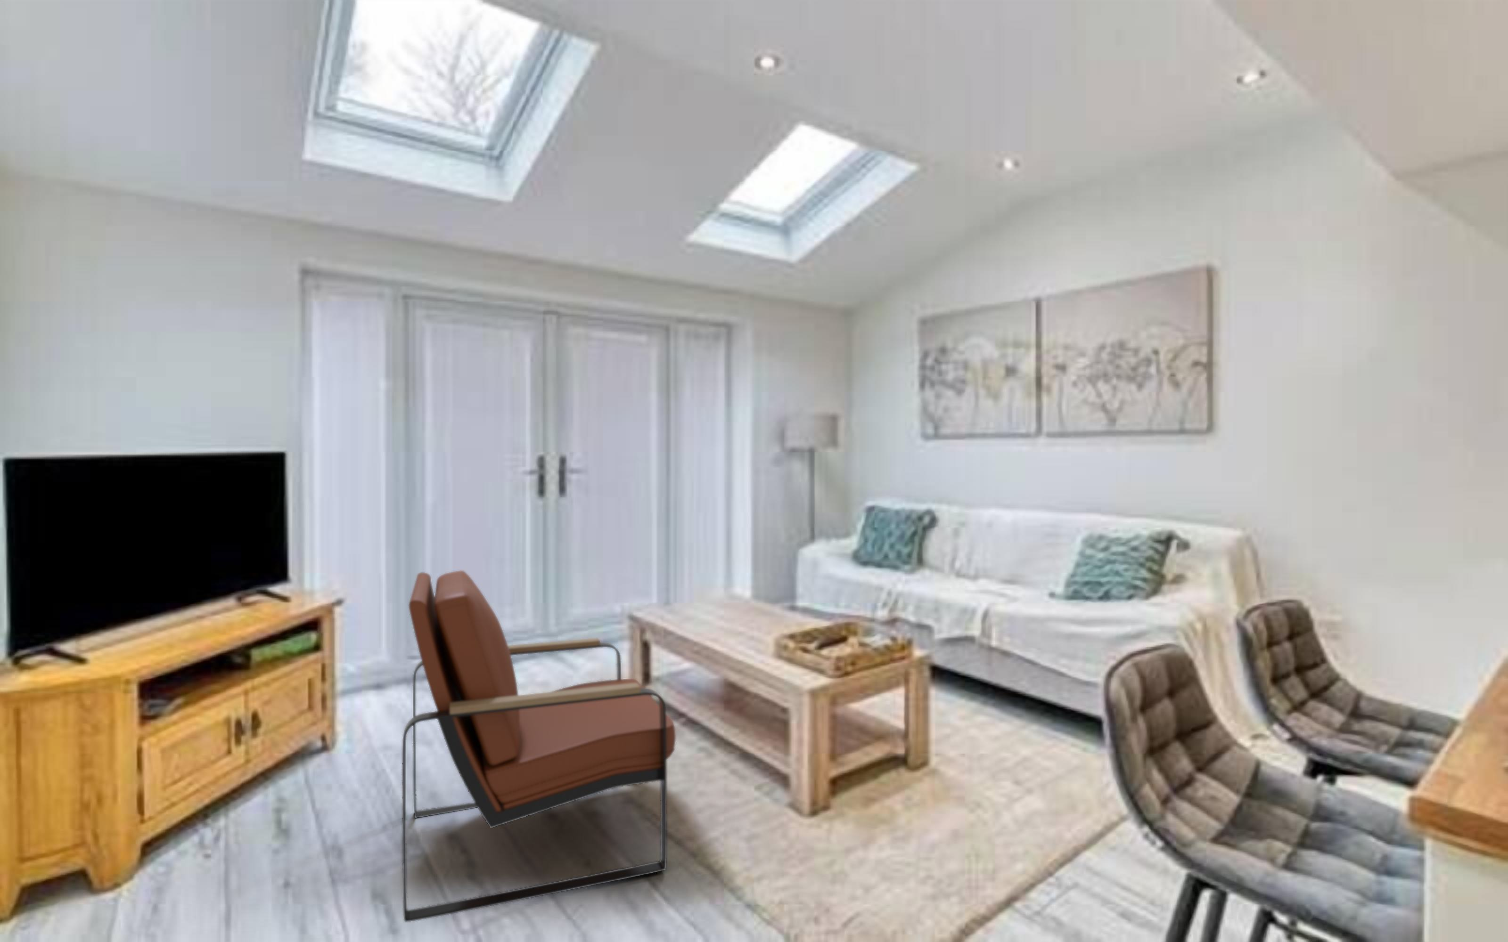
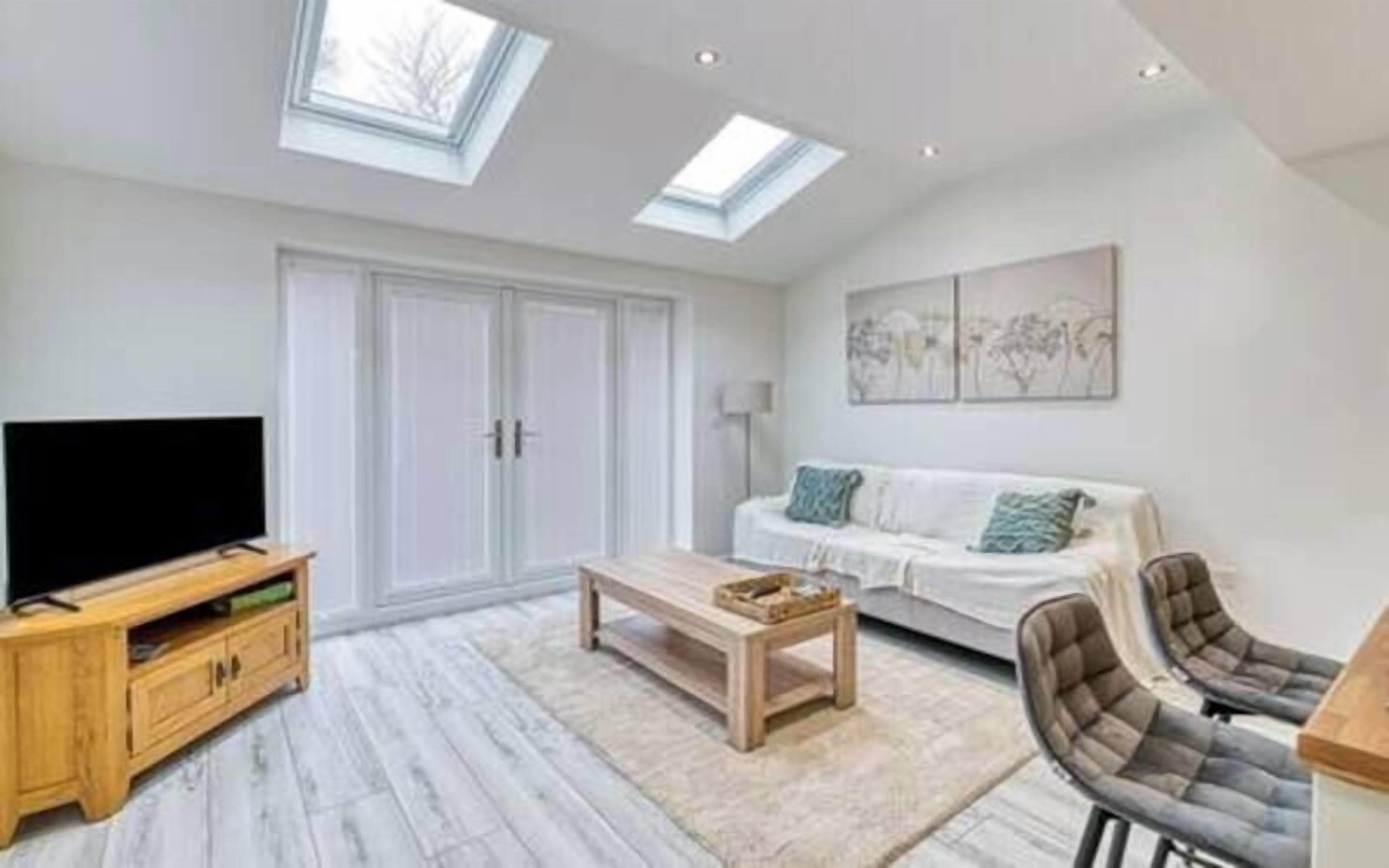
- armchair [402,570,676,922]
